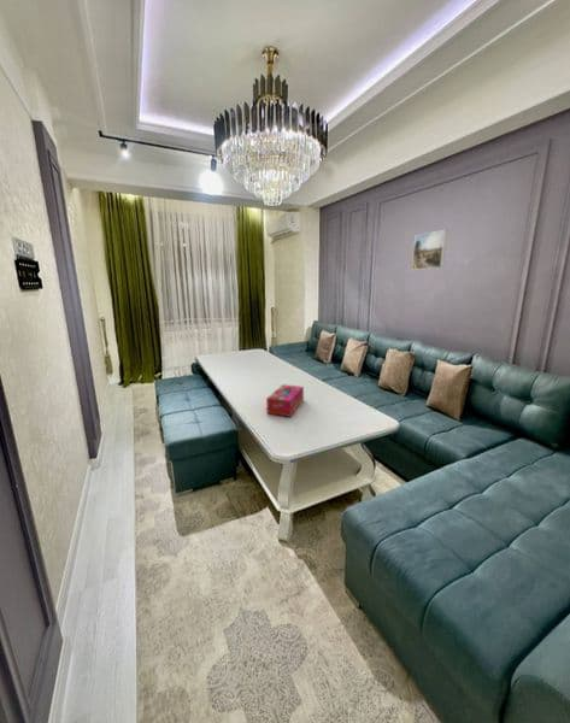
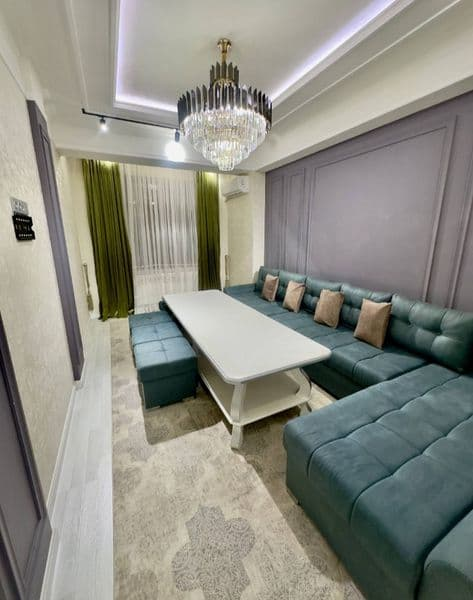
- tissue box [265,383,305,418]
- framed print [411,229,448,271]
